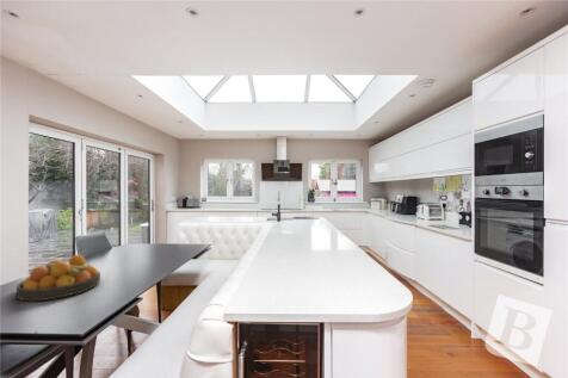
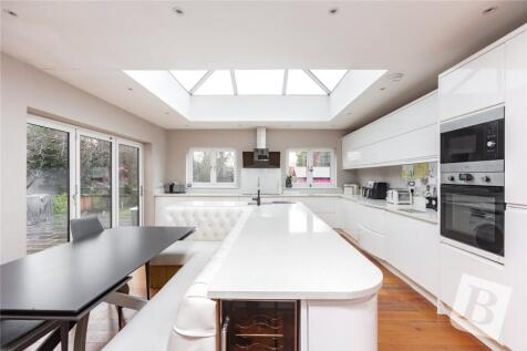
- fruit bowl [16,254,101,303]
